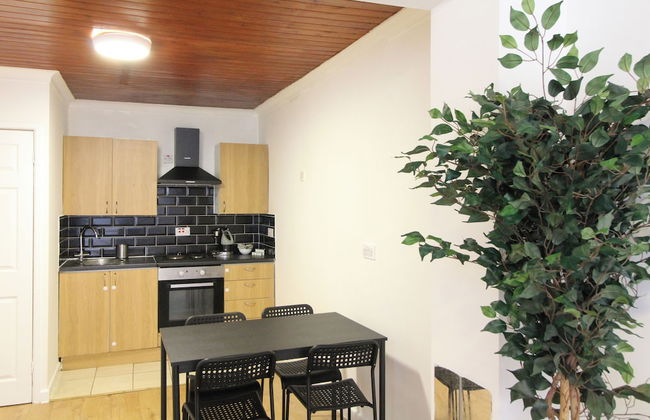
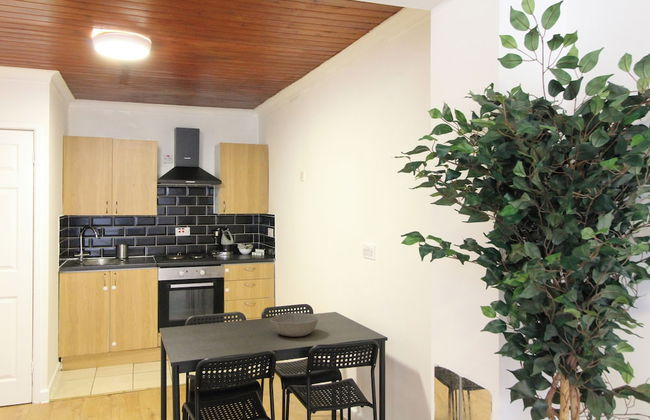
+ bowl [269,312,319,338]
